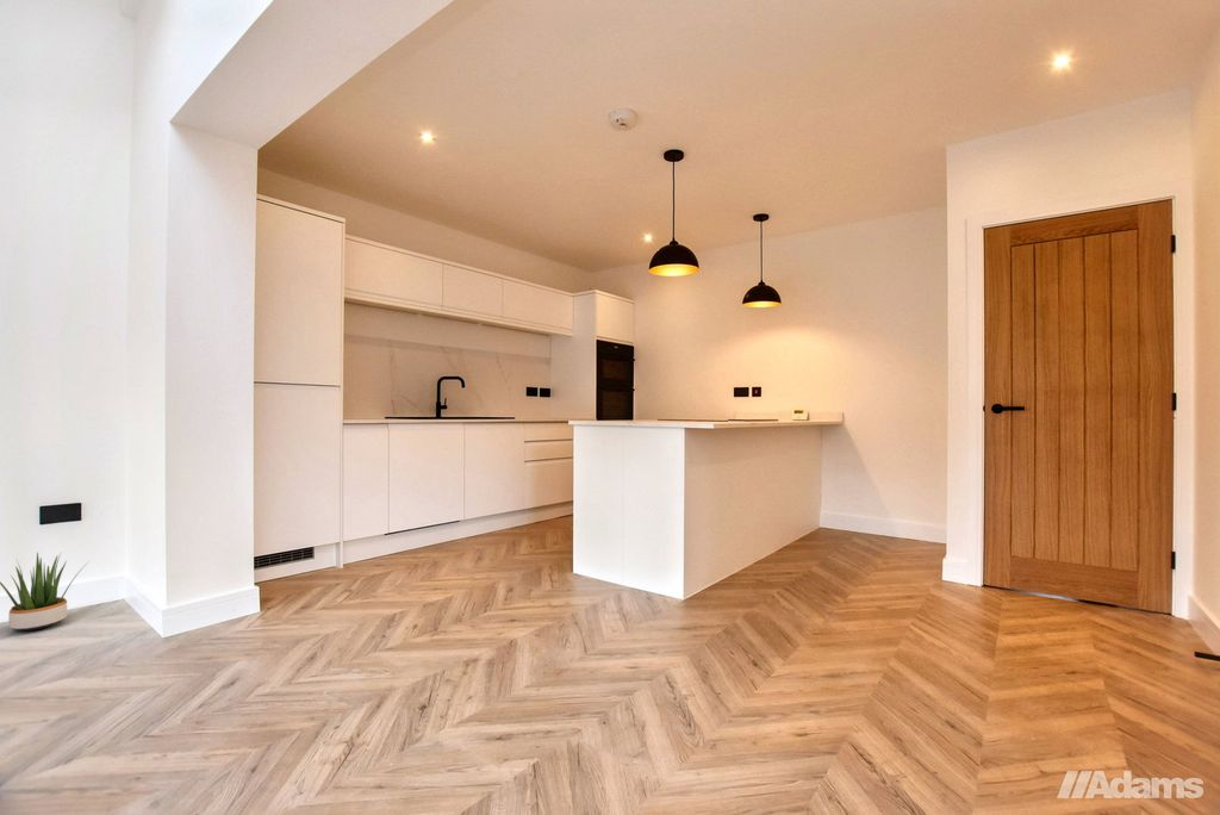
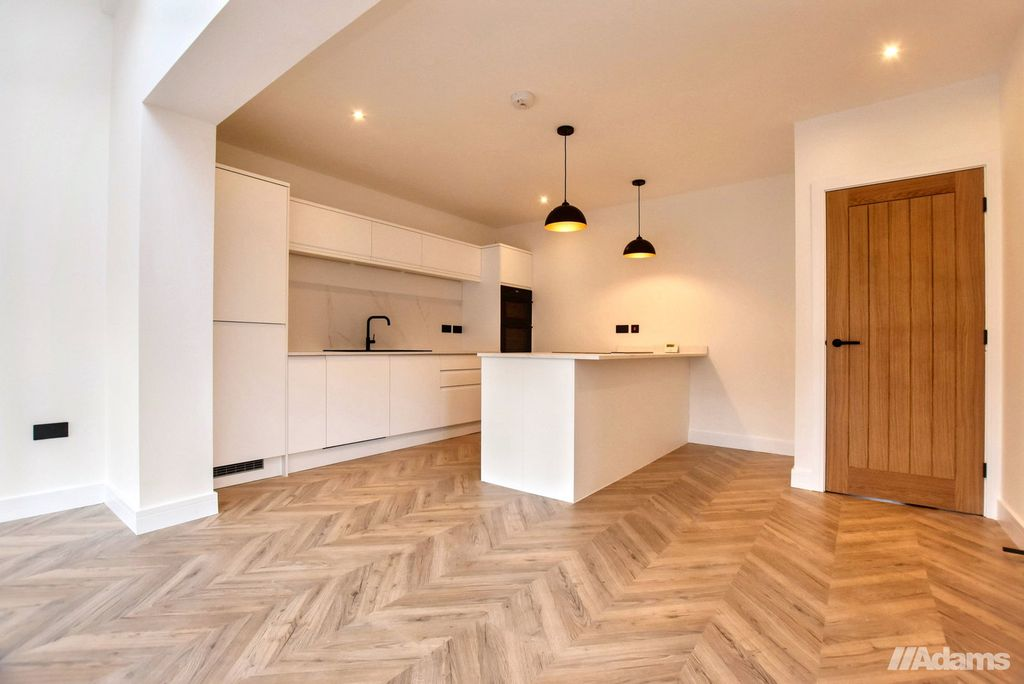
- potted plant [0,552,91,632]
